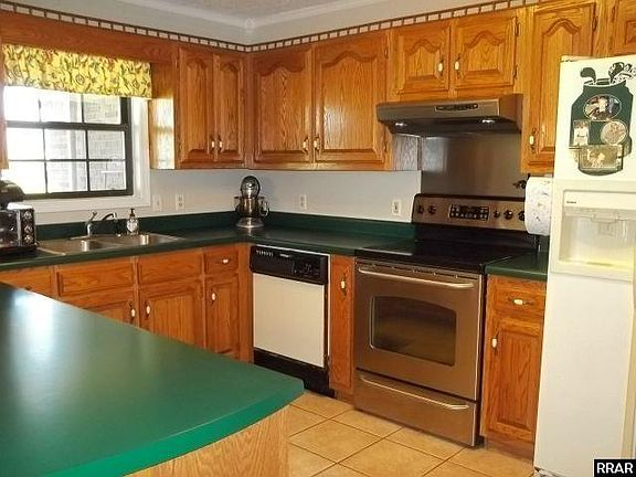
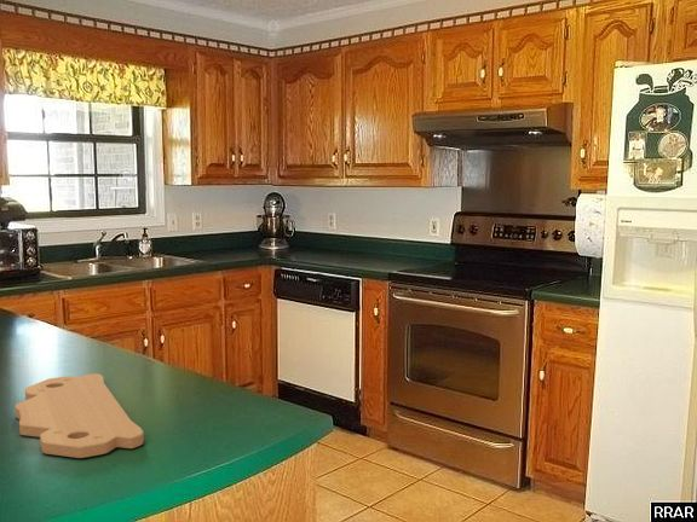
+ cutting board [15,372,145,459]
